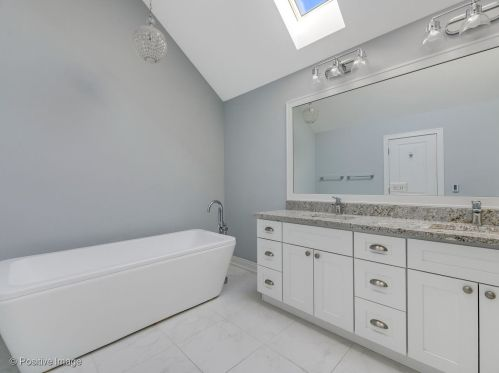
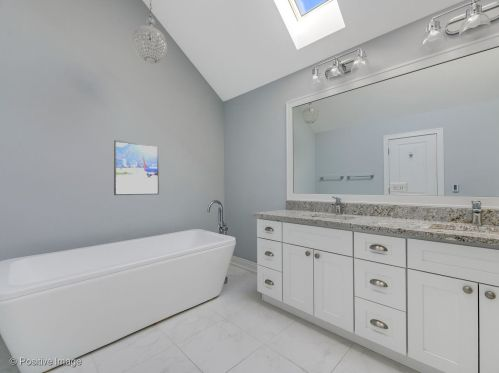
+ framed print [113,139,160,196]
